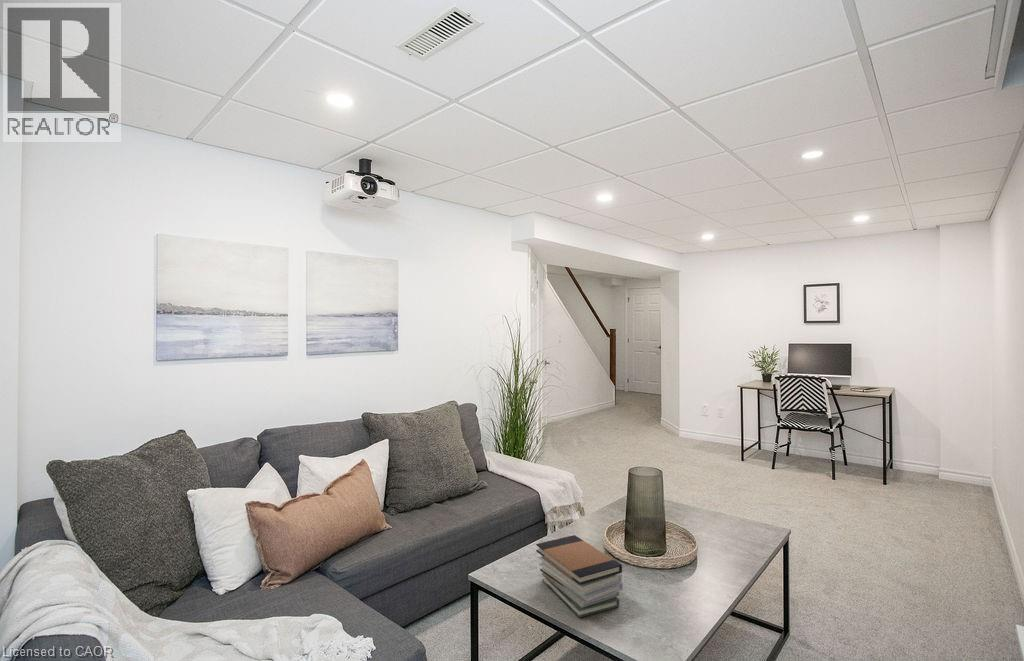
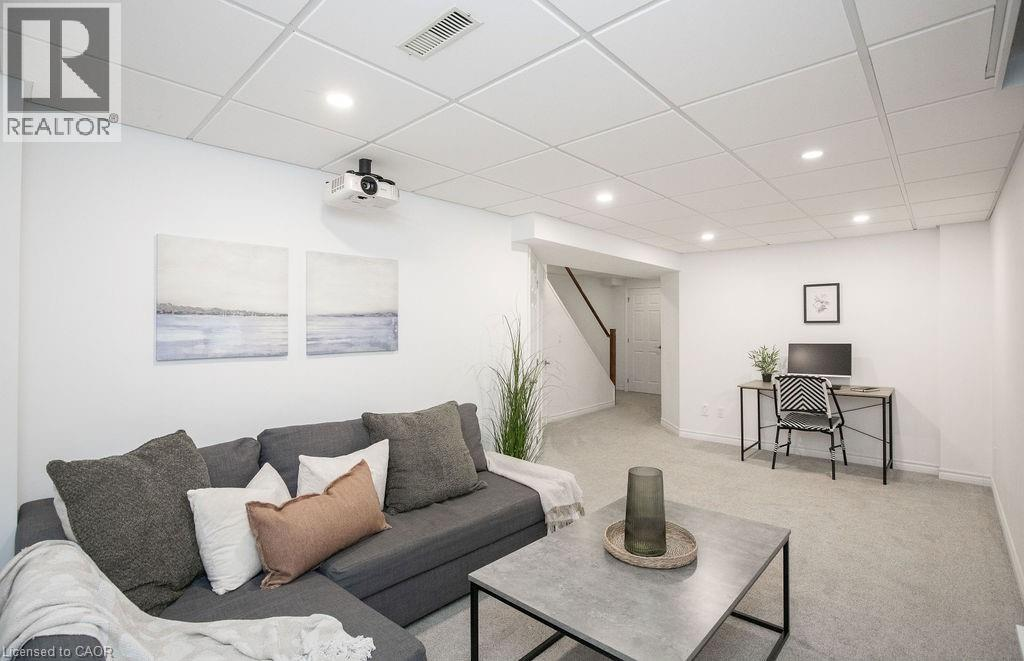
- book stack [535,534,624,618]
